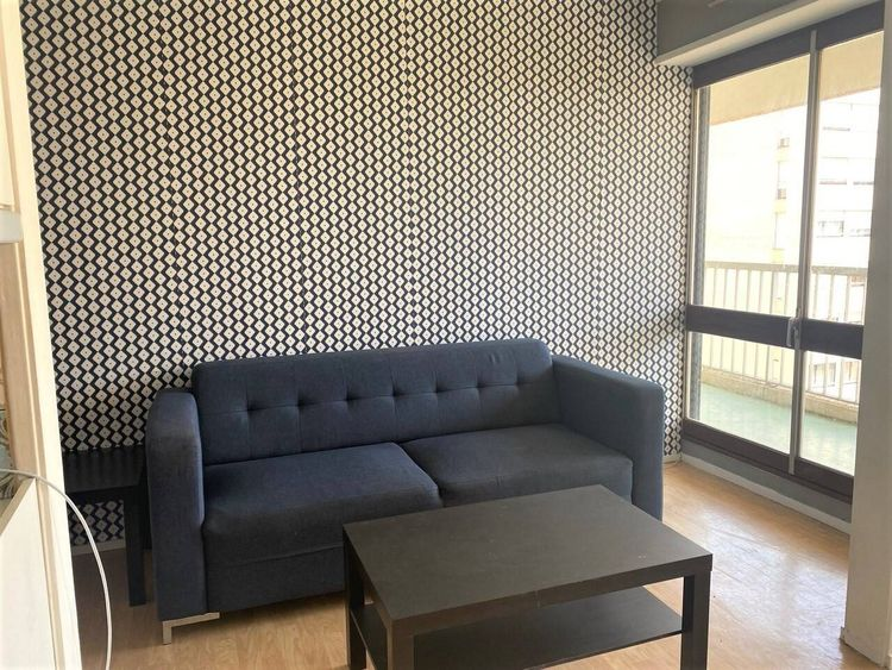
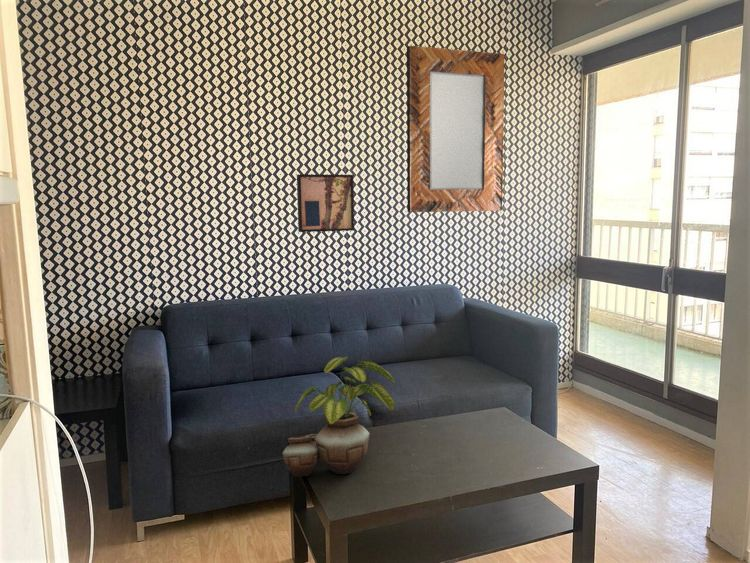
+ potted plant [282,356,396,477]
+ wall art [296,173,355,233]
+ home mirror [406,45,506,213]
